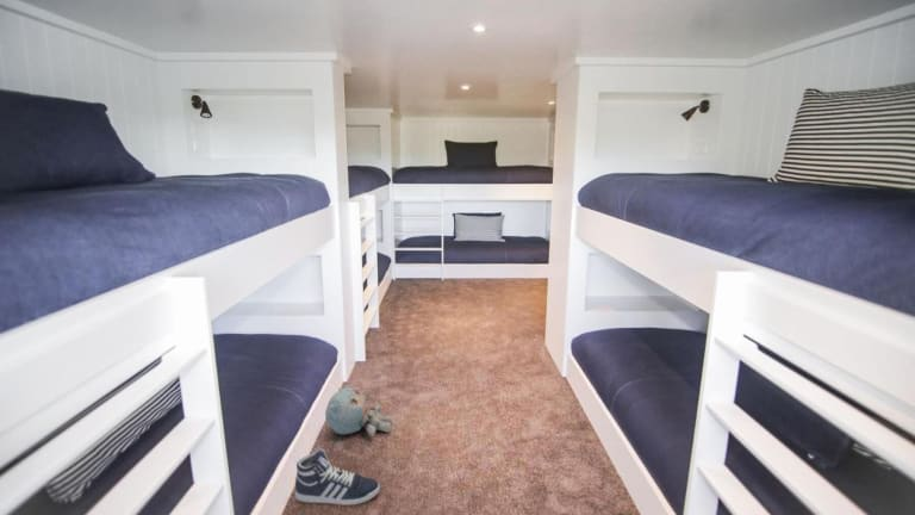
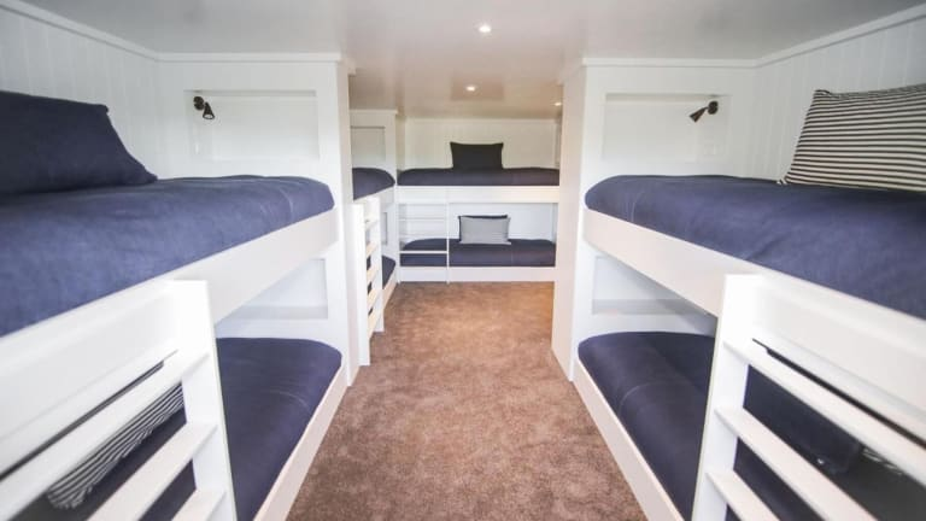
- plush toy [324,386,394,438]
- sneaker [294,448,381,507]
